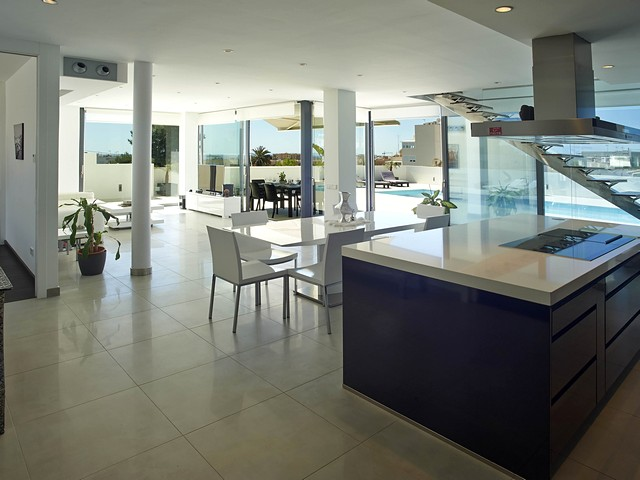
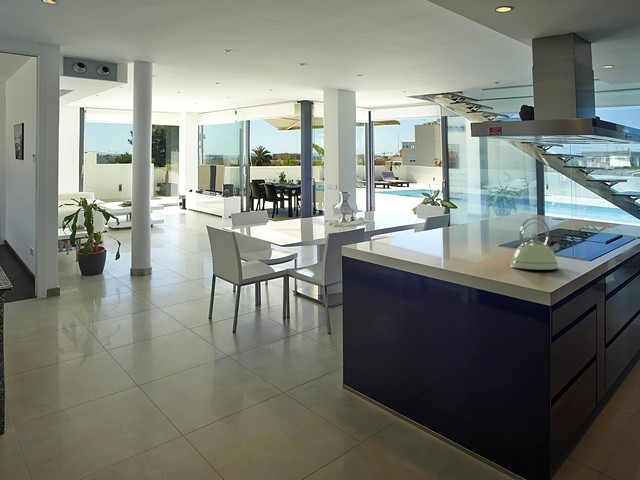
+ kettle [509,217,562,271]
